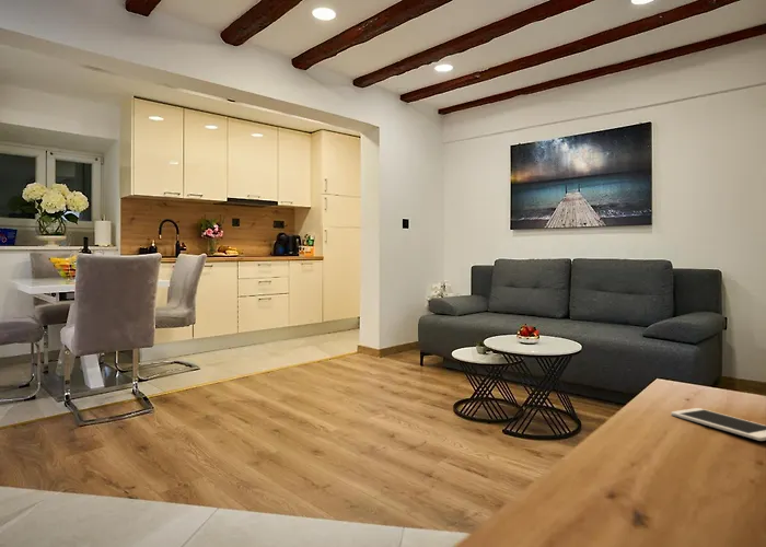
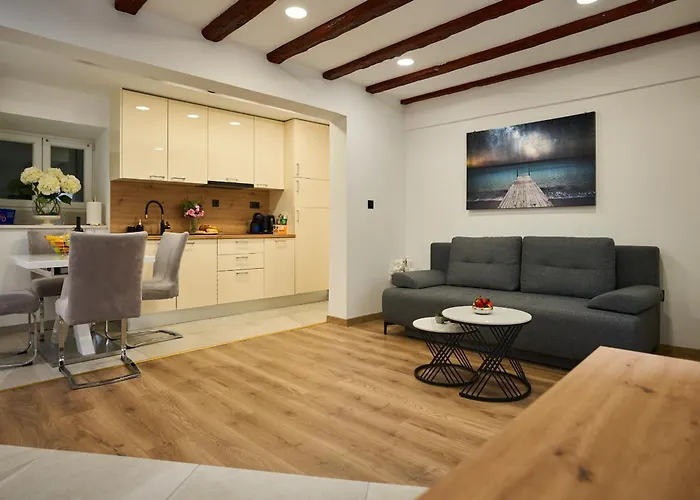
- cell phone [670,407,766,442]
